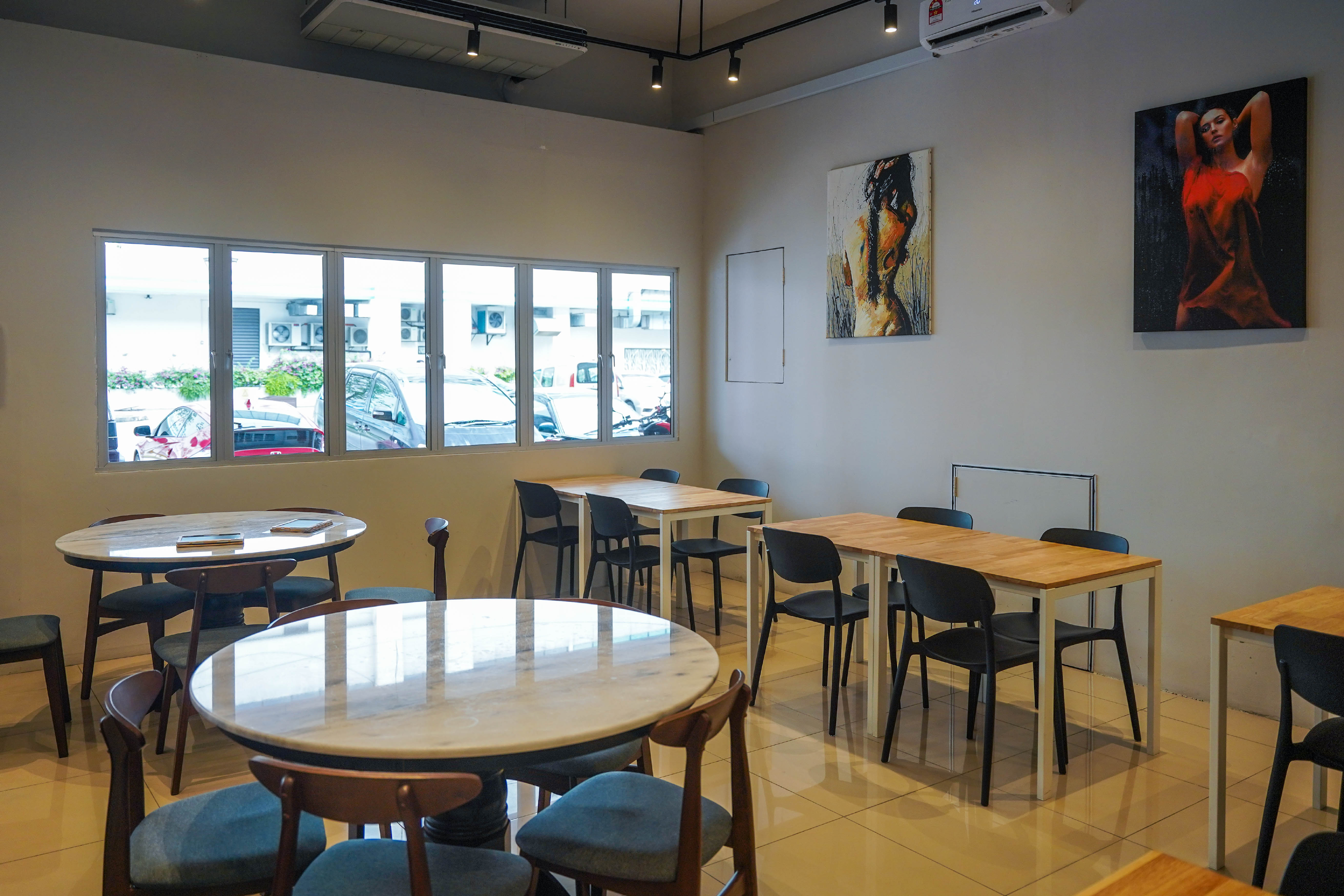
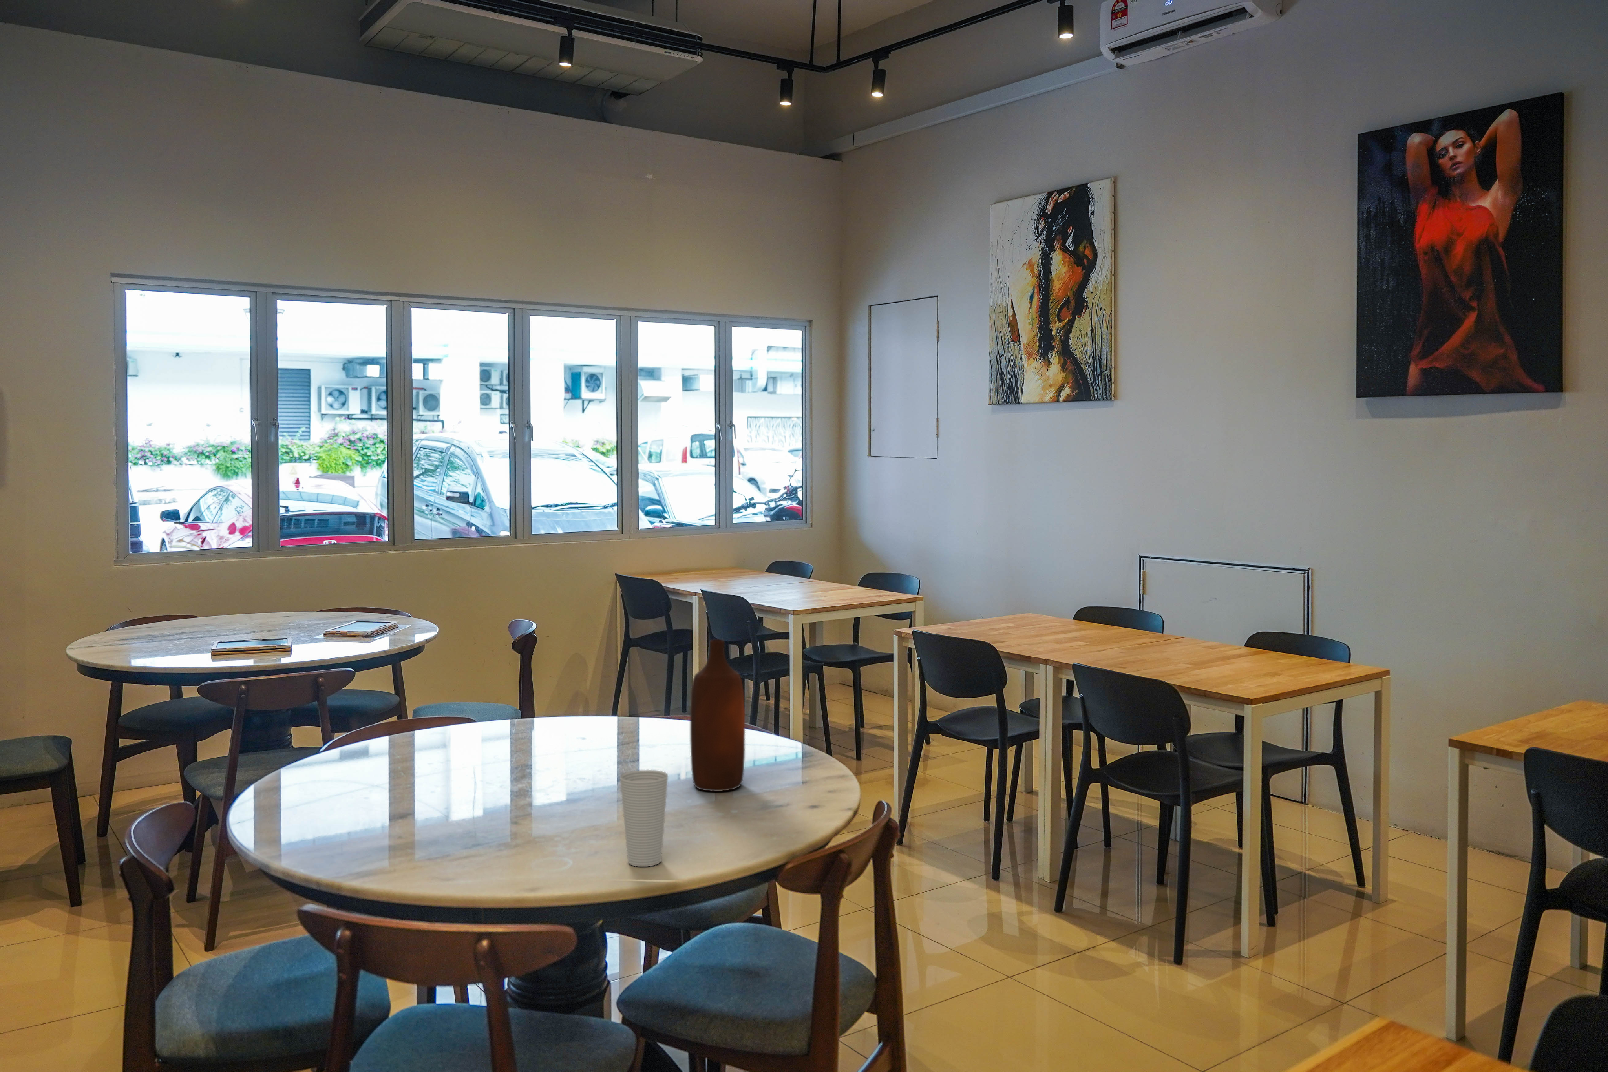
+ cup [620,769,669,867]
+ bottle [690,639,745,791]
